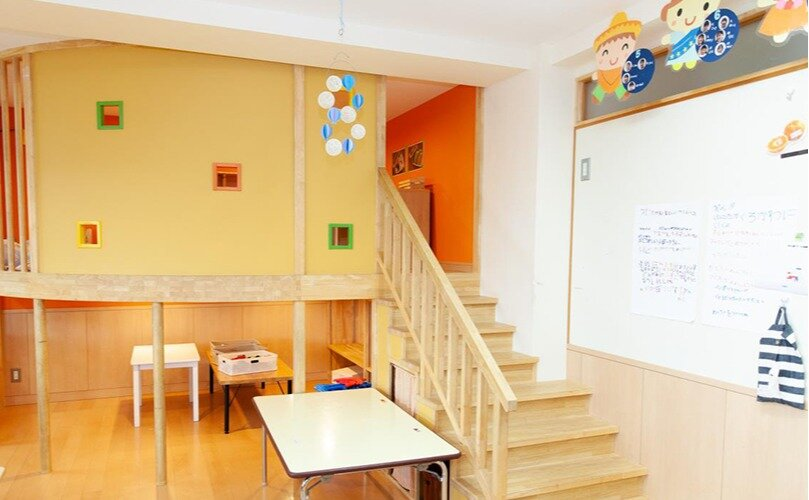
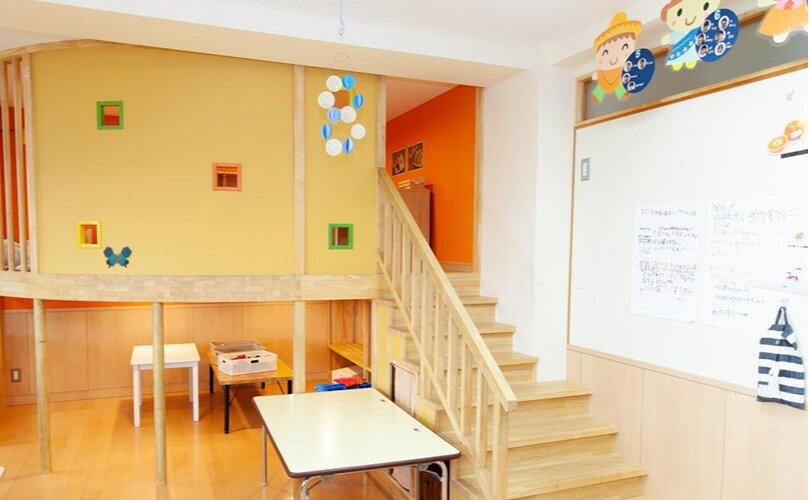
+ decorative butterfly [102,245,133,269]
